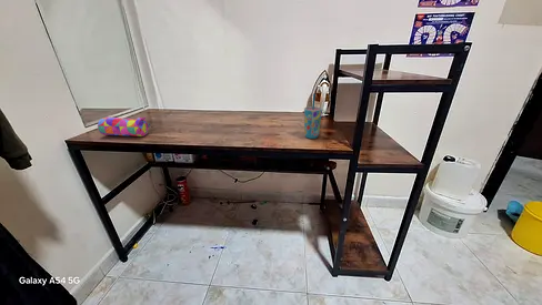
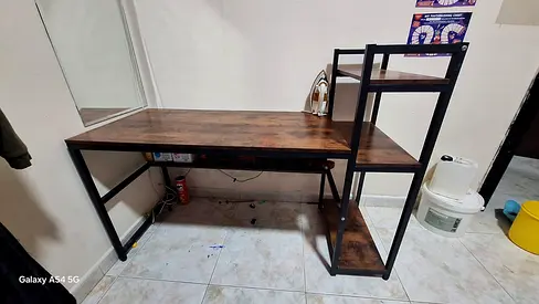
- pencil case [97,116,151,138]
- cup [303,92,323,140]
